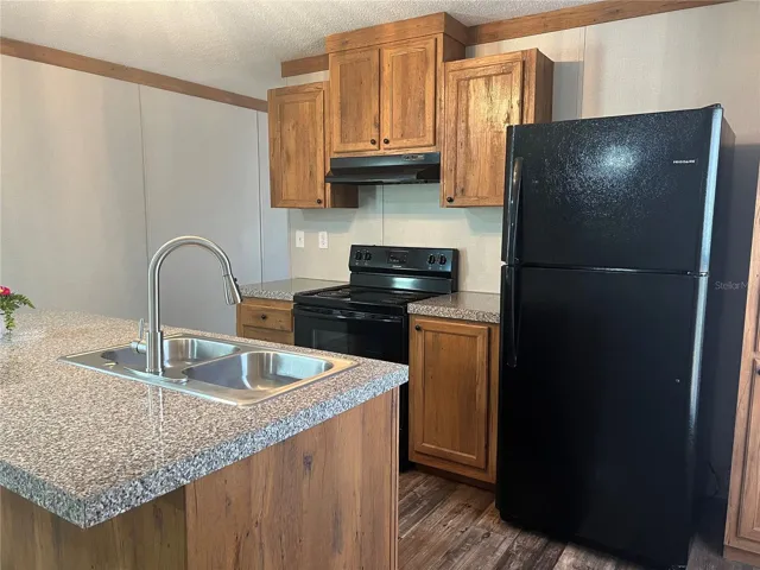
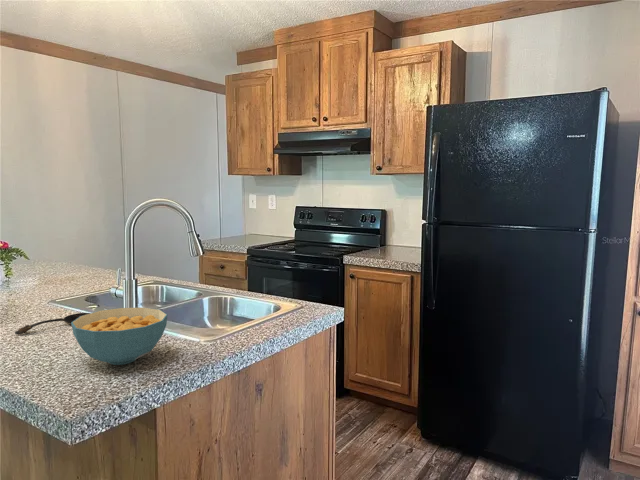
+ cereal bowl [70,307,168,366]
+ spoon [14,312,91,335]
